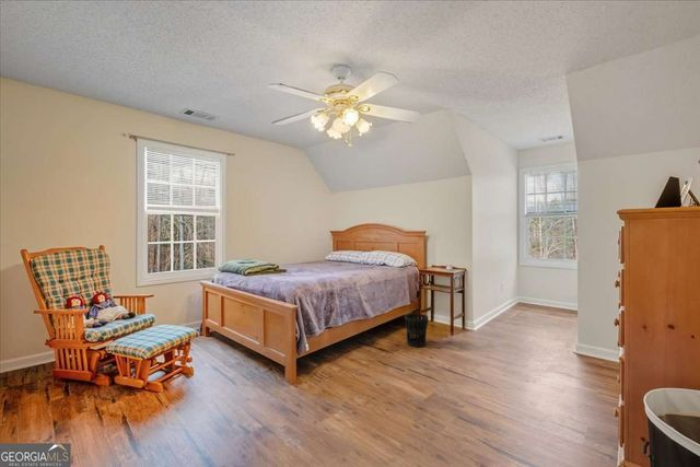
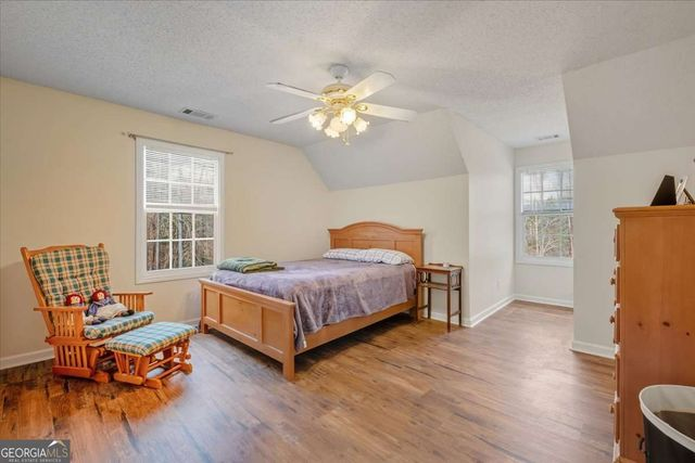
- wastebasket [404,313,429,348]
